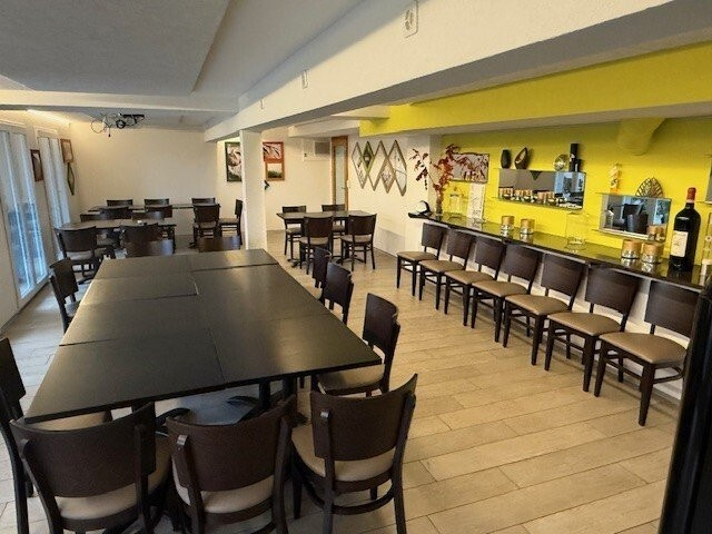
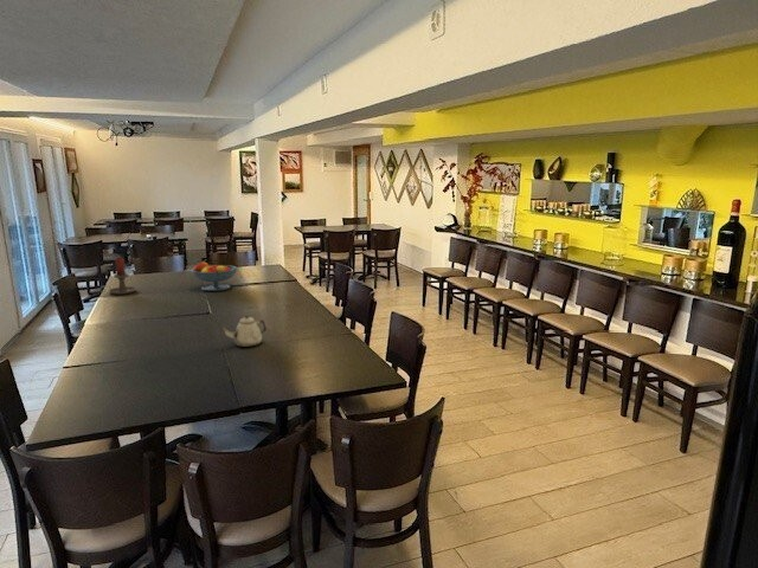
+ teapot [221,315,268,348]
+ candle holder [98,257,137,296]
+ fruit bowl [191,260,238,292]
